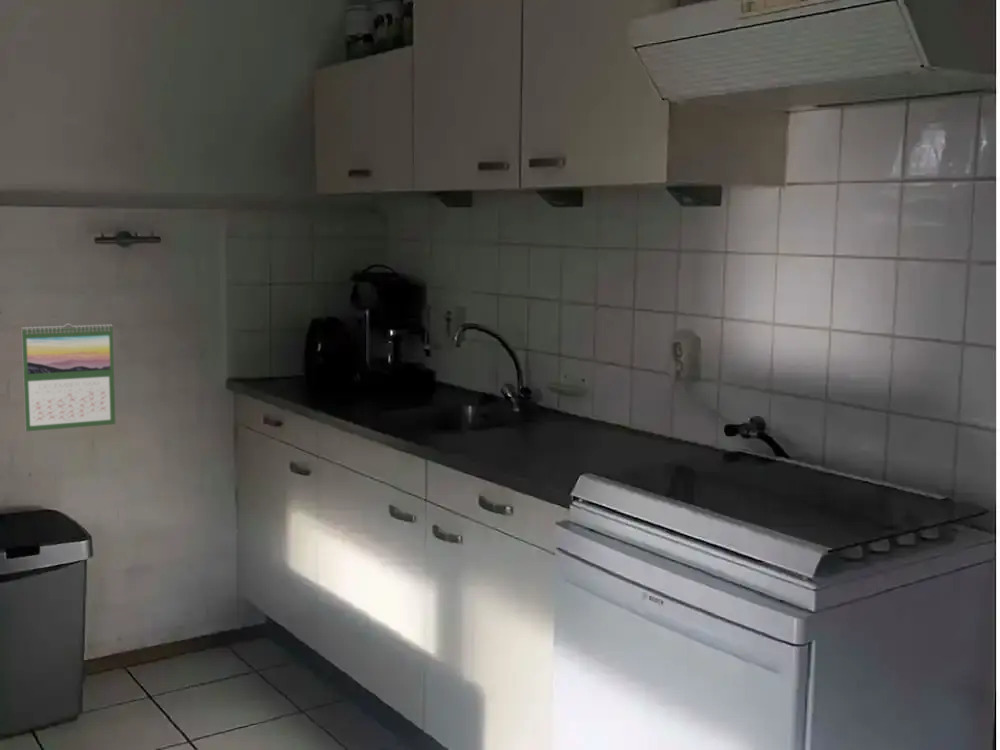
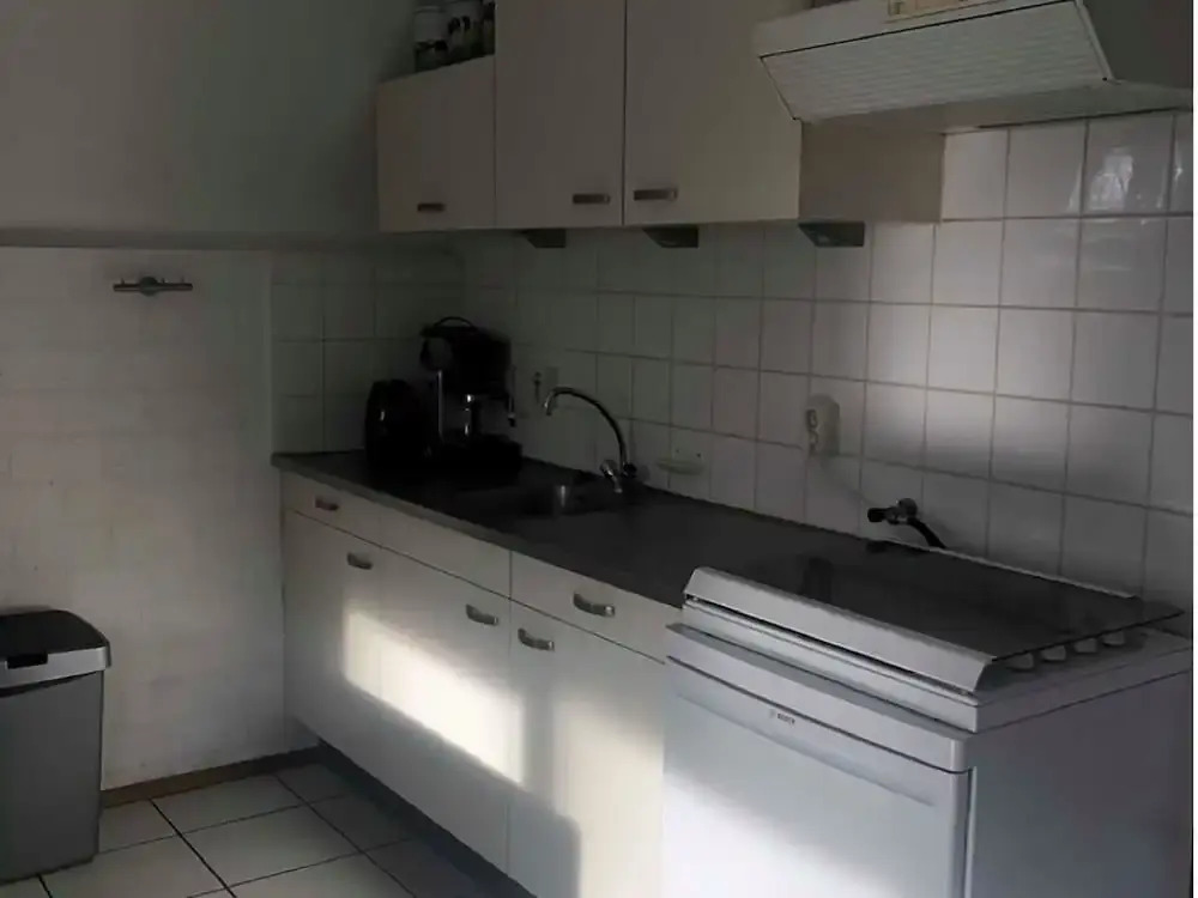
- calendar [21,323,116,432]
